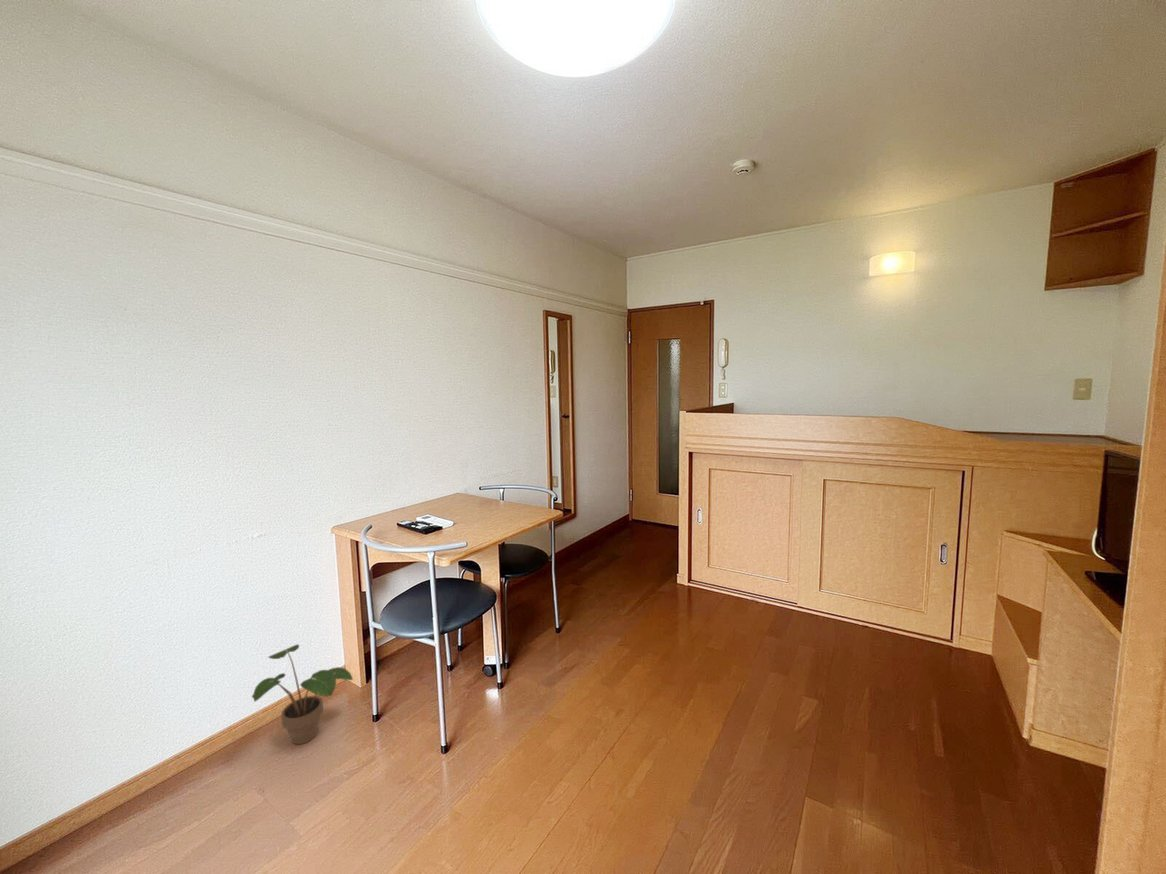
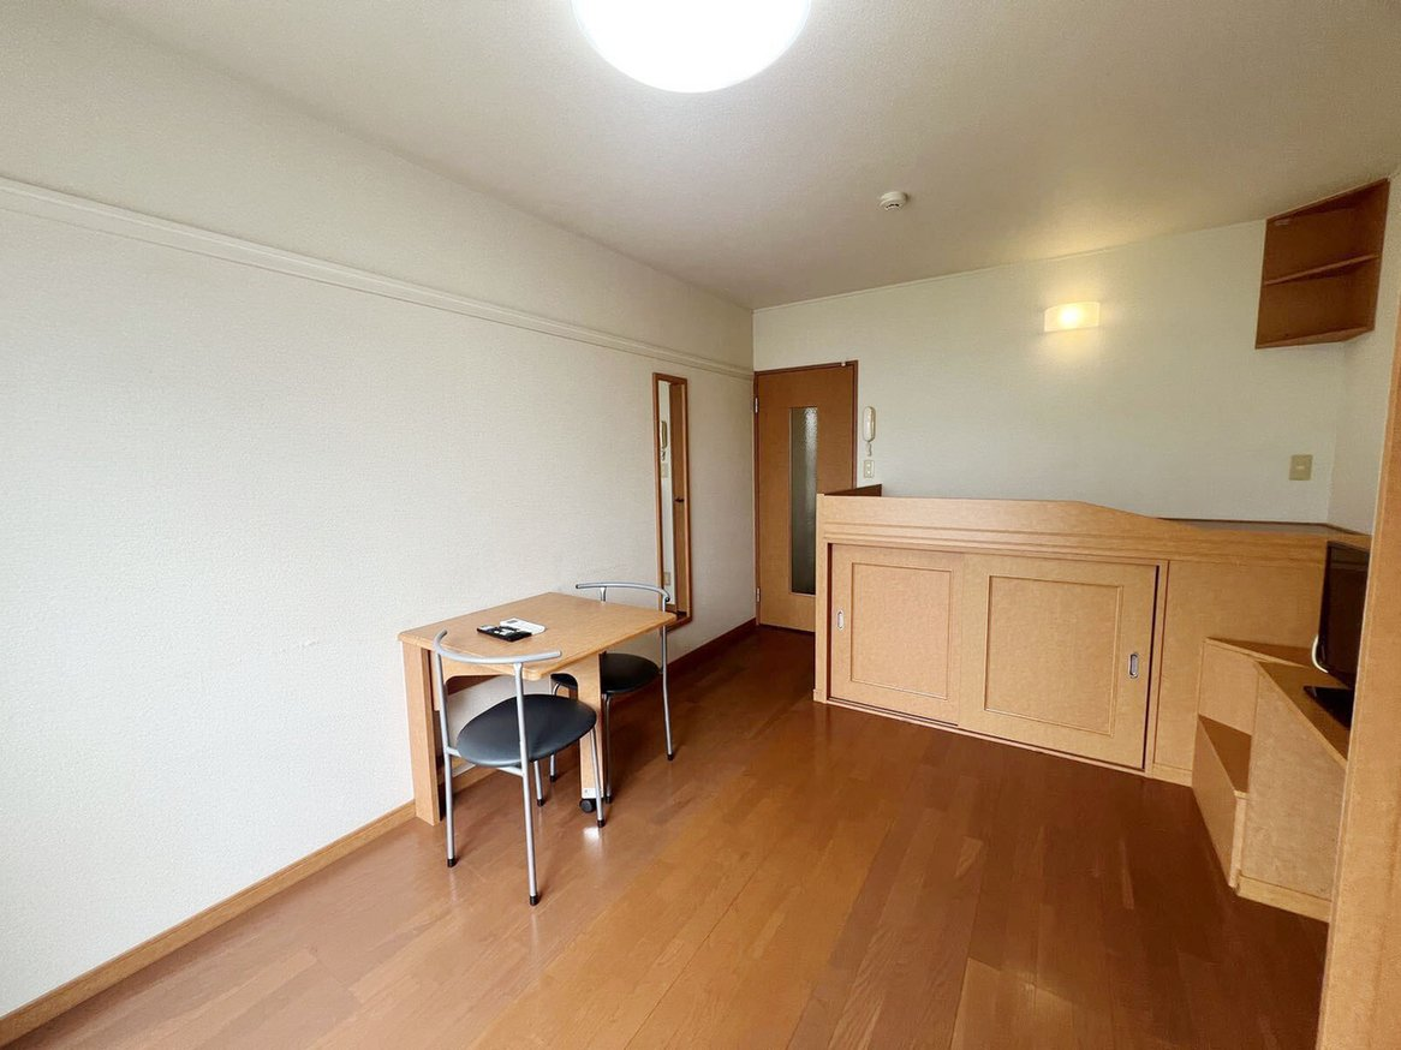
- potted plant [251,643,354,745]
